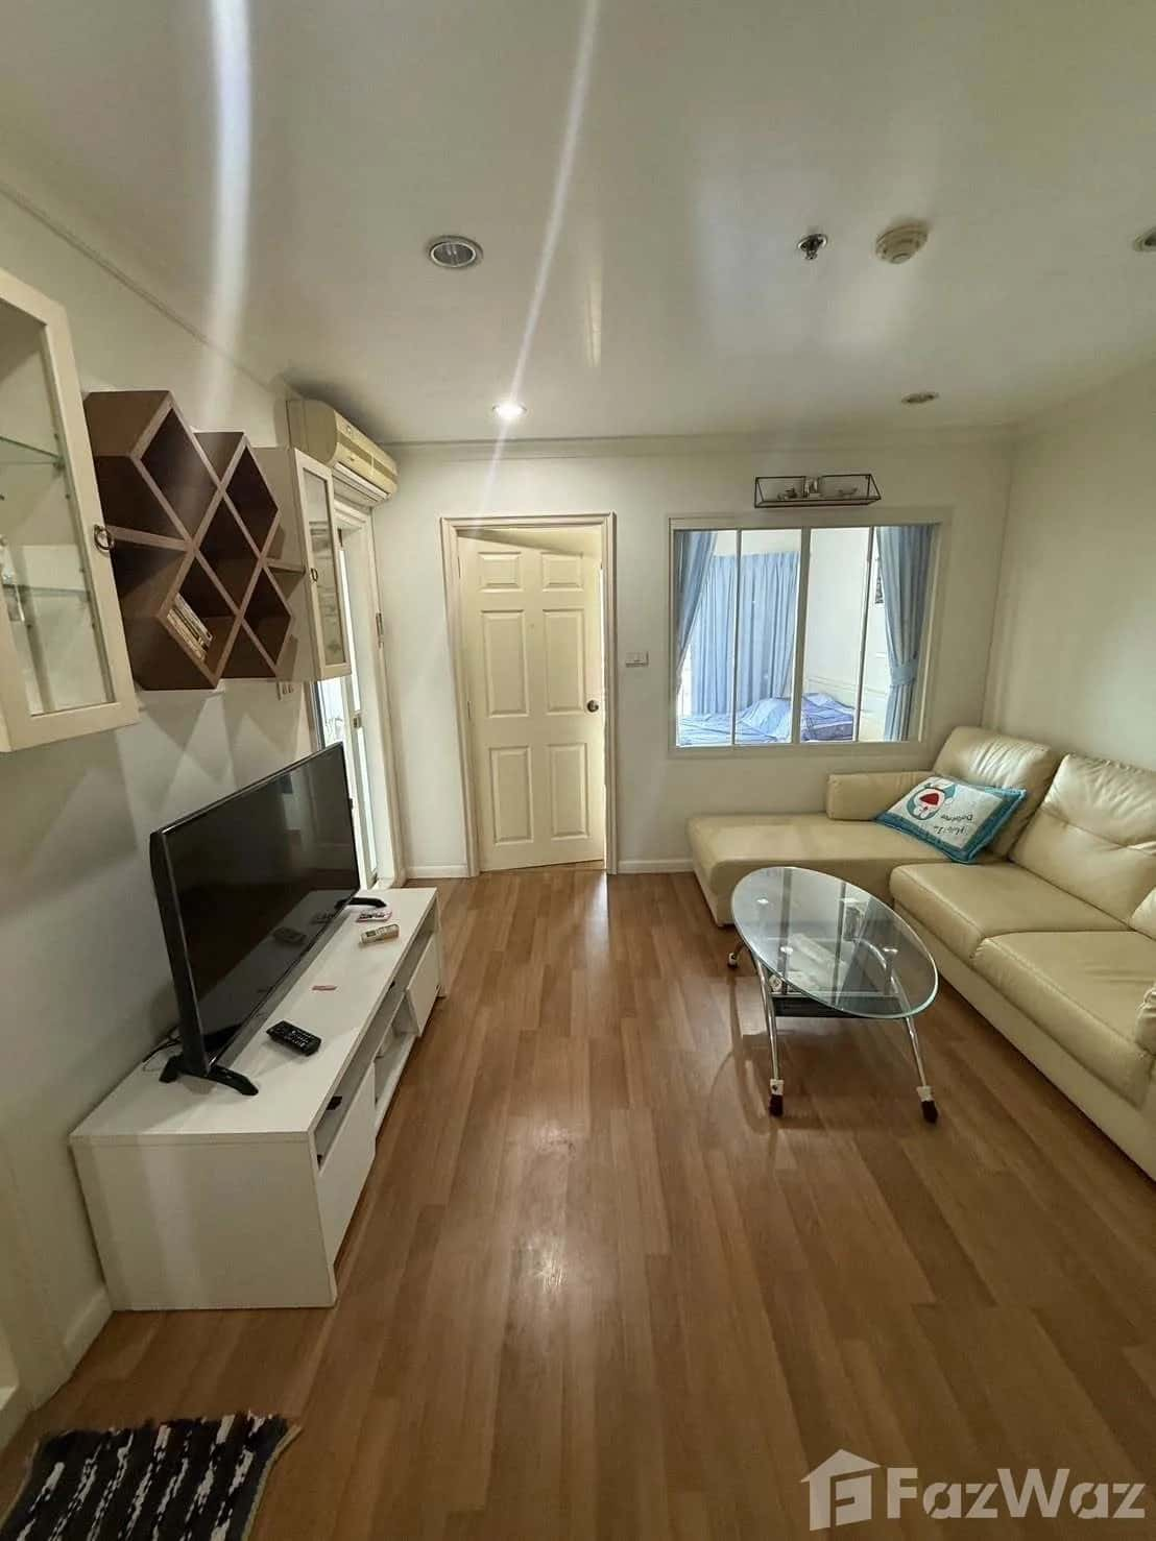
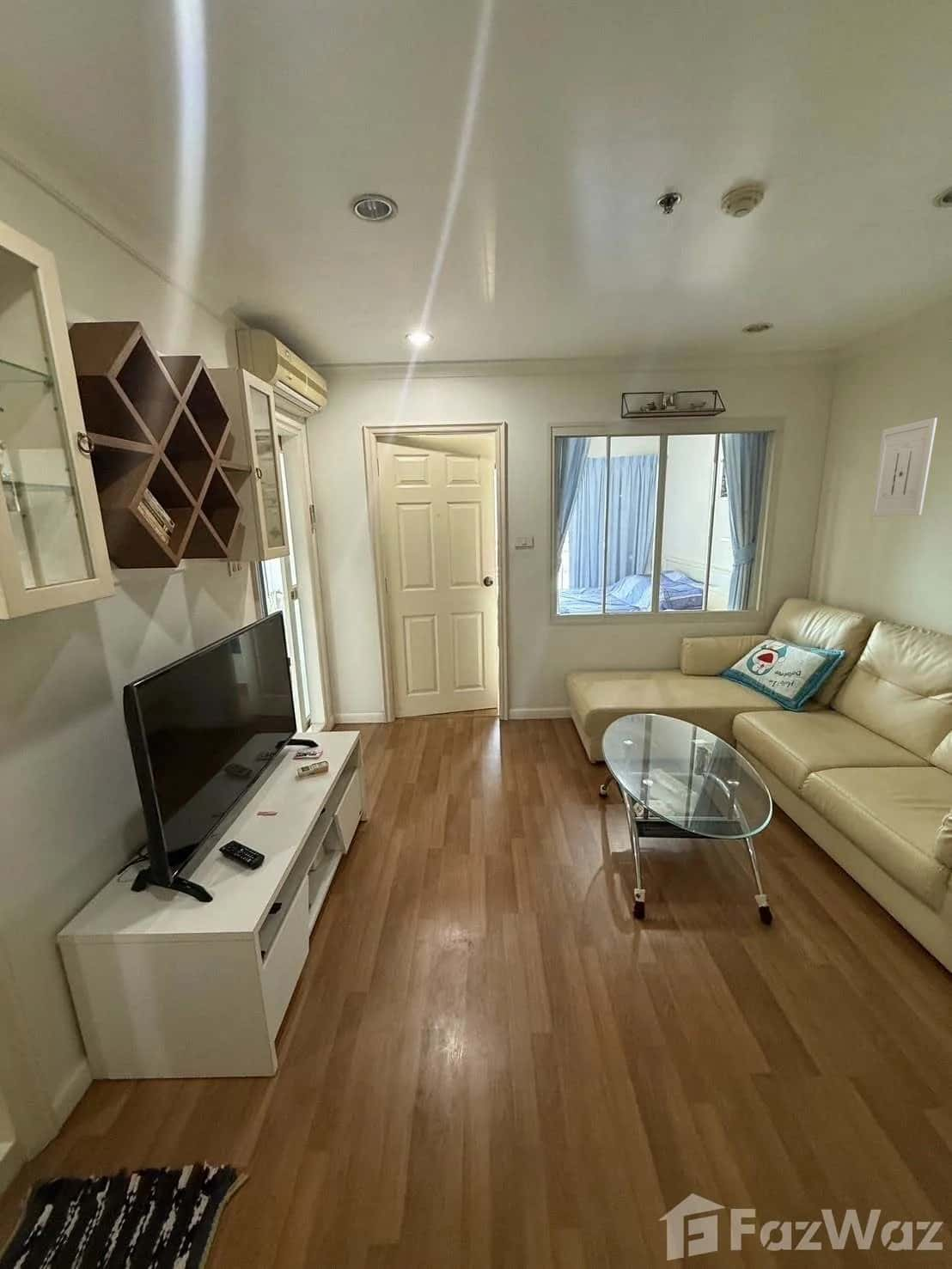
+ wall art [870,417,938,517]
